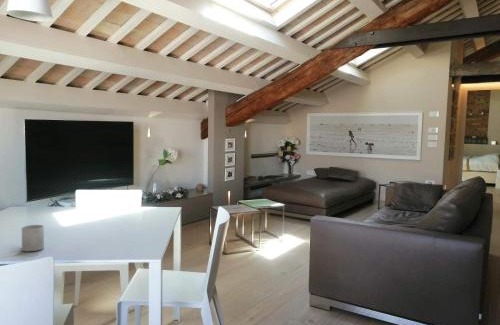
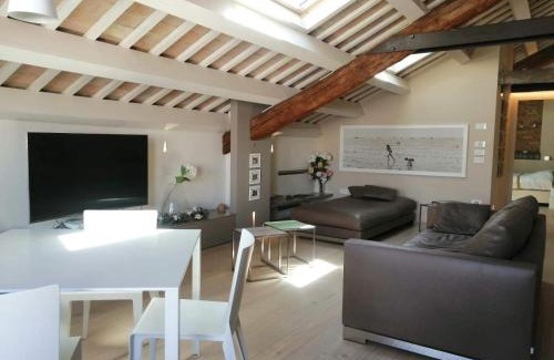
- mug [21,224,45,252]
